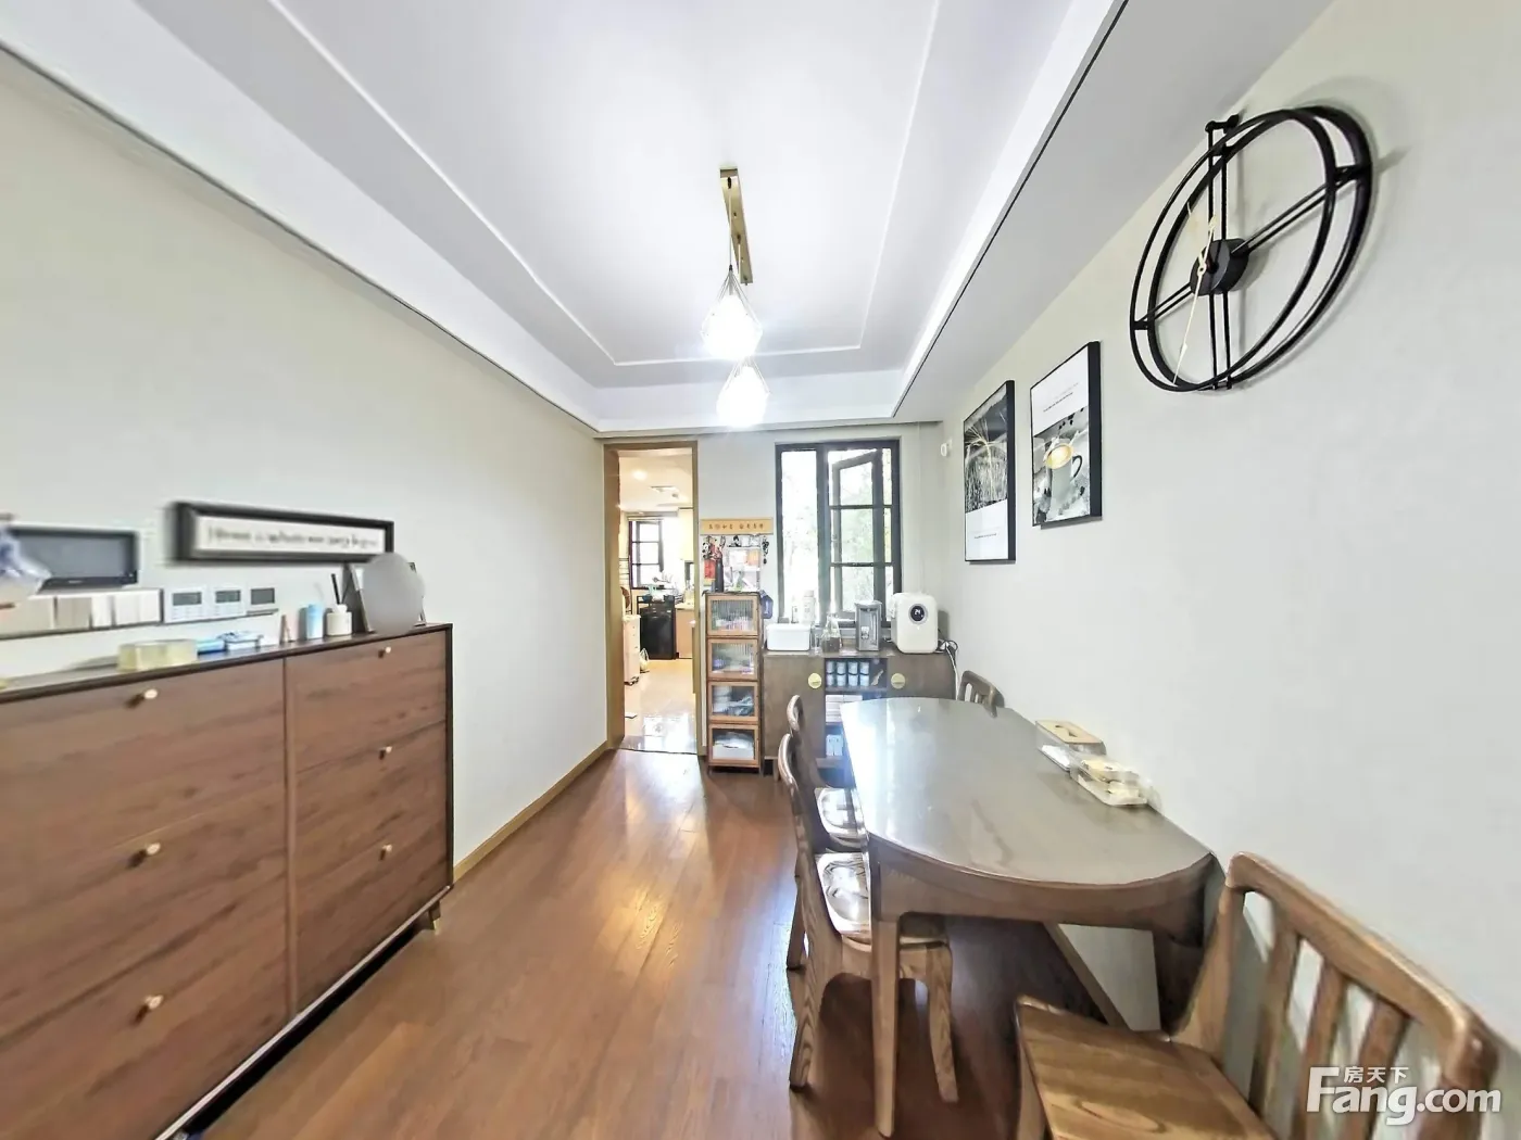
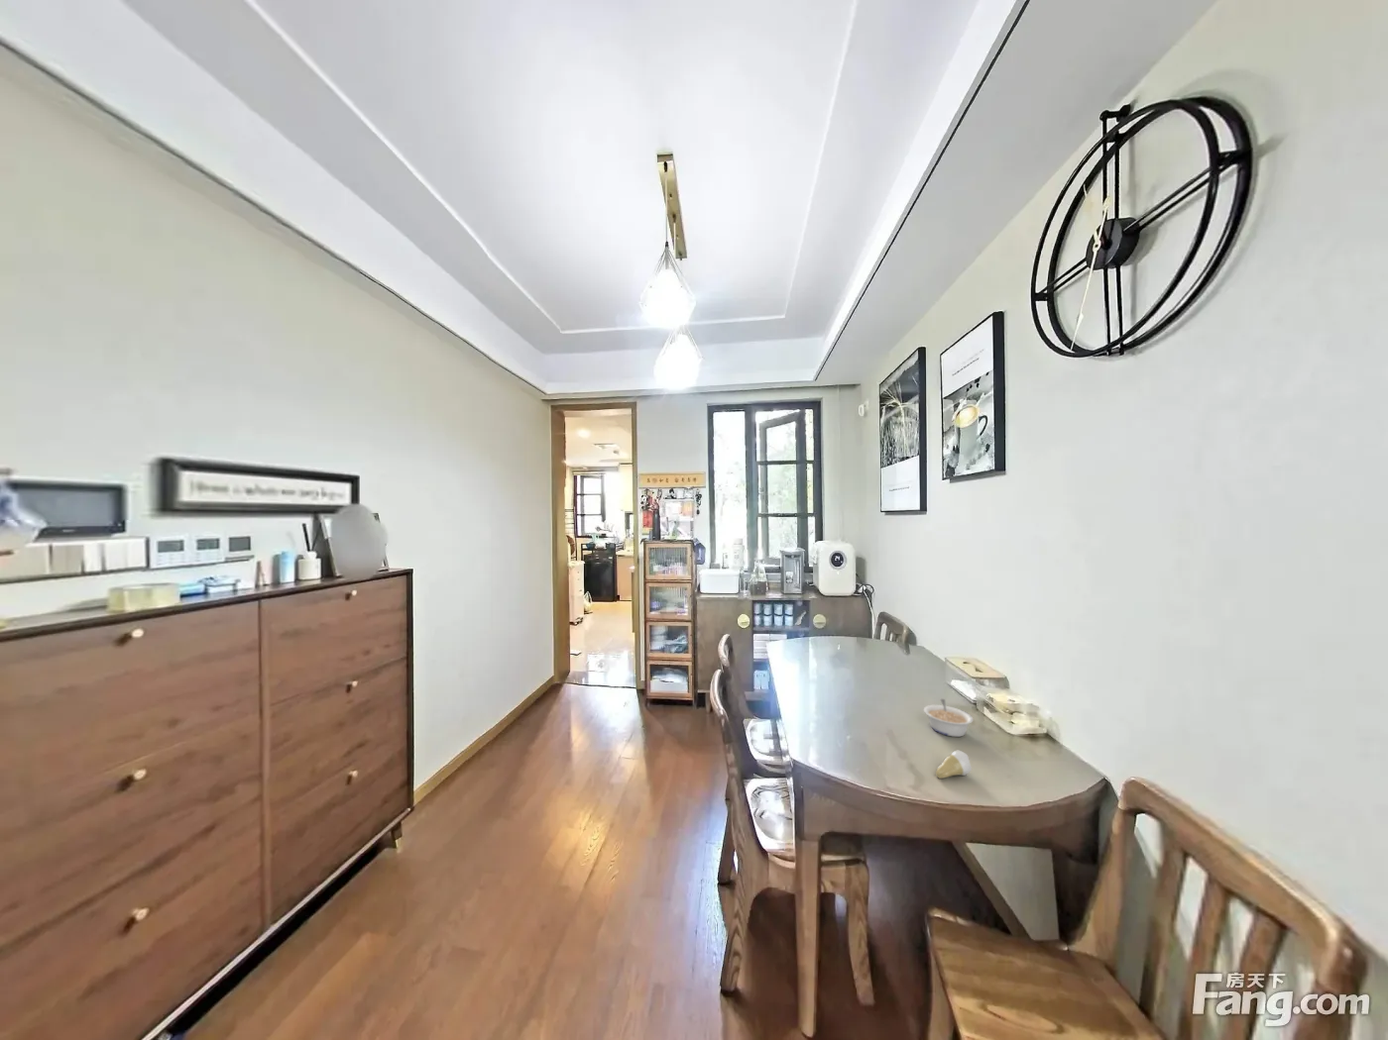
+ tooth [934,749,973,780]
+ legume [924,698,974,737]
